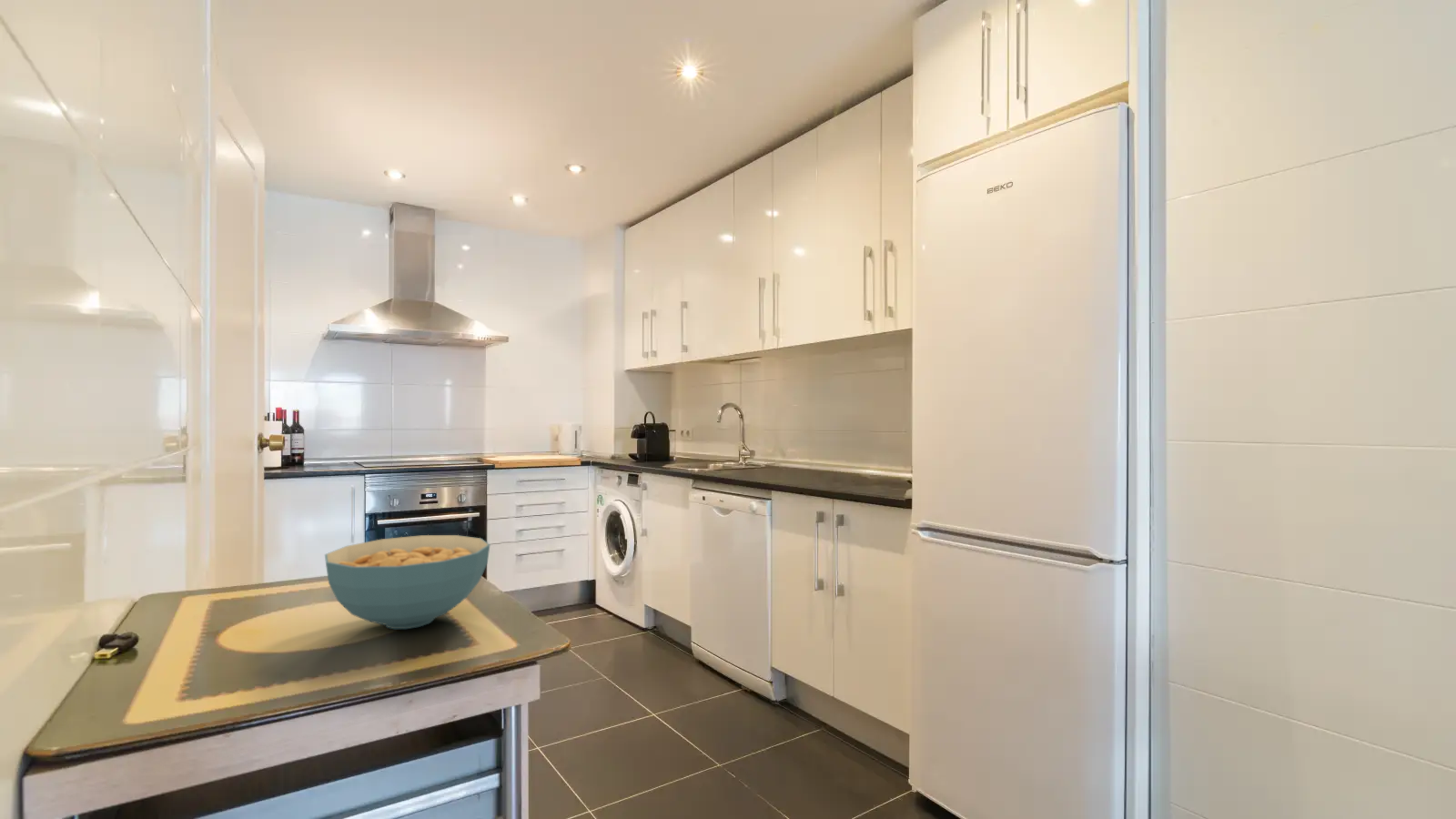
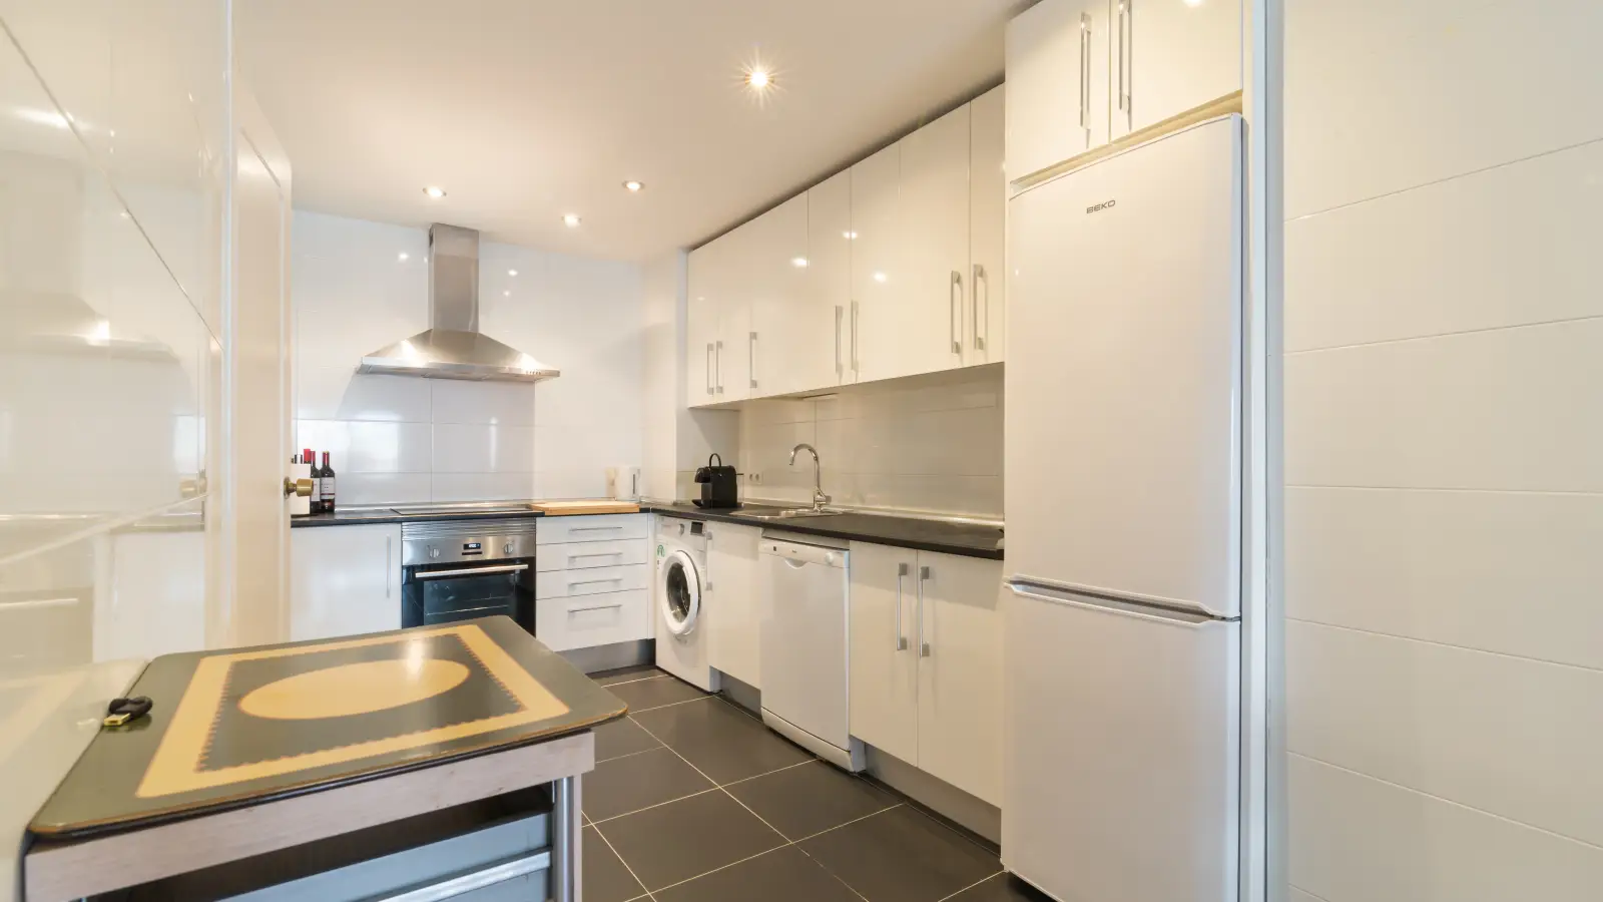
- cereal bowl [324,534,490,630]
